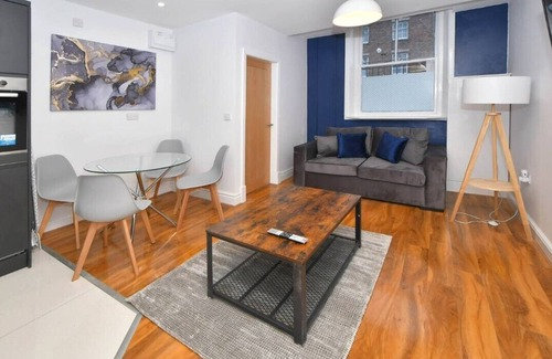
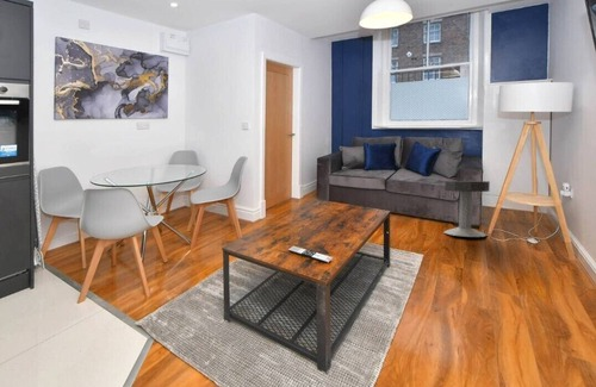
+ side table [442,180,491,238]
